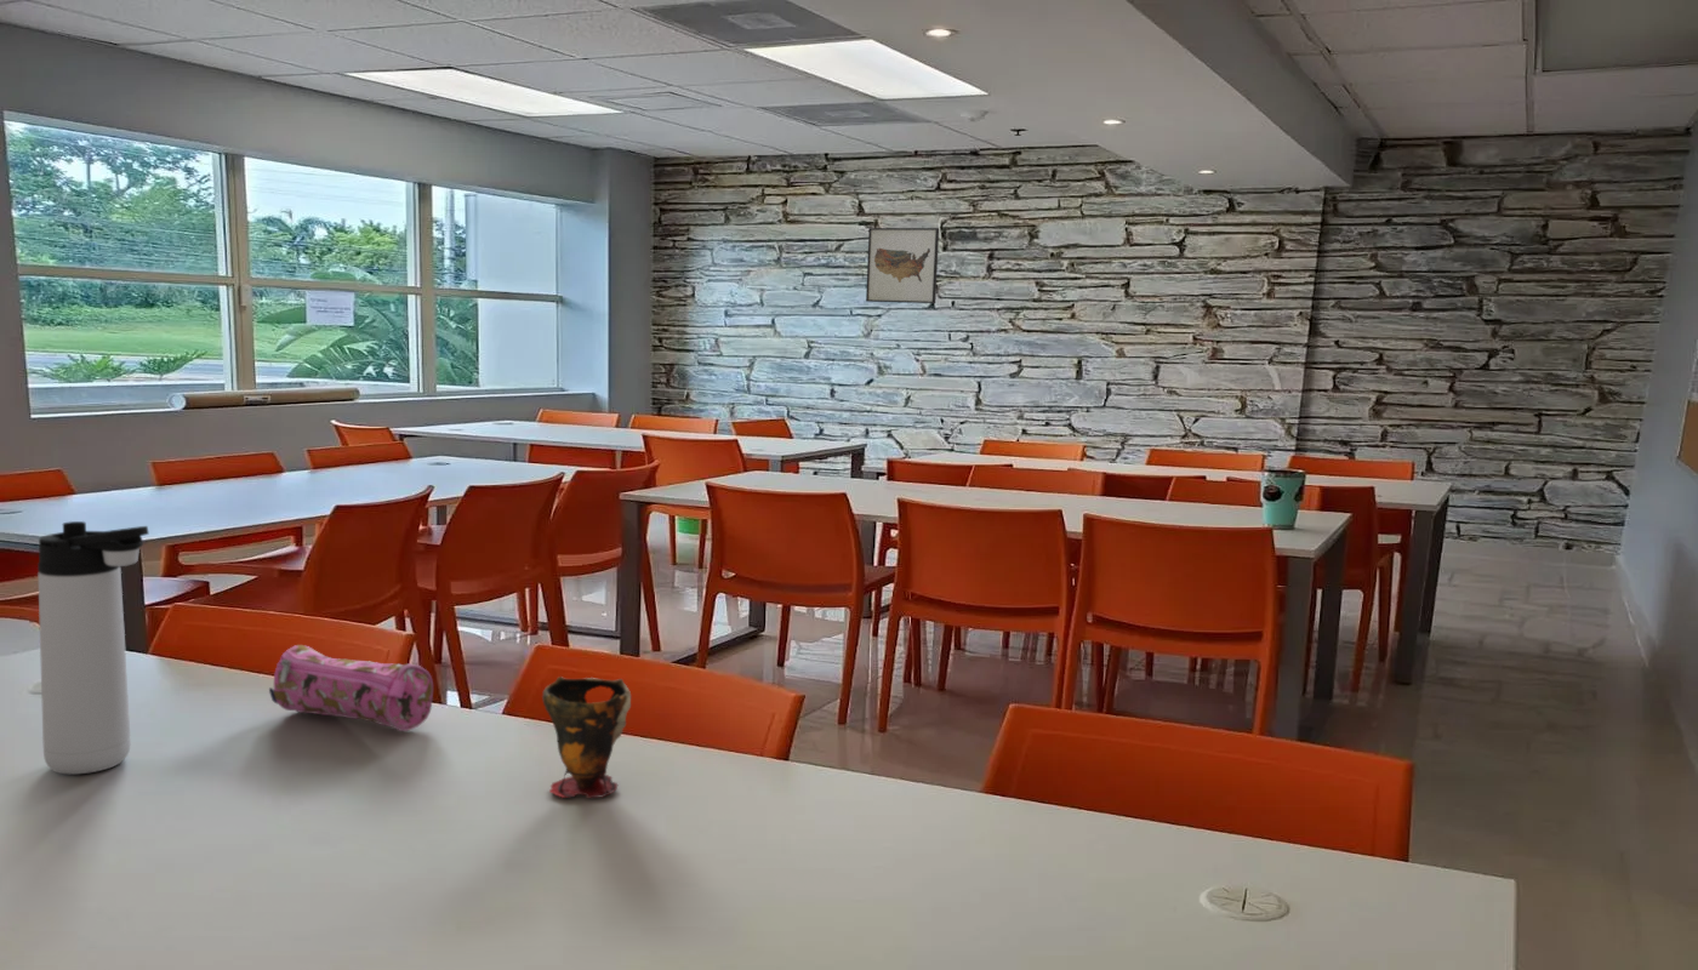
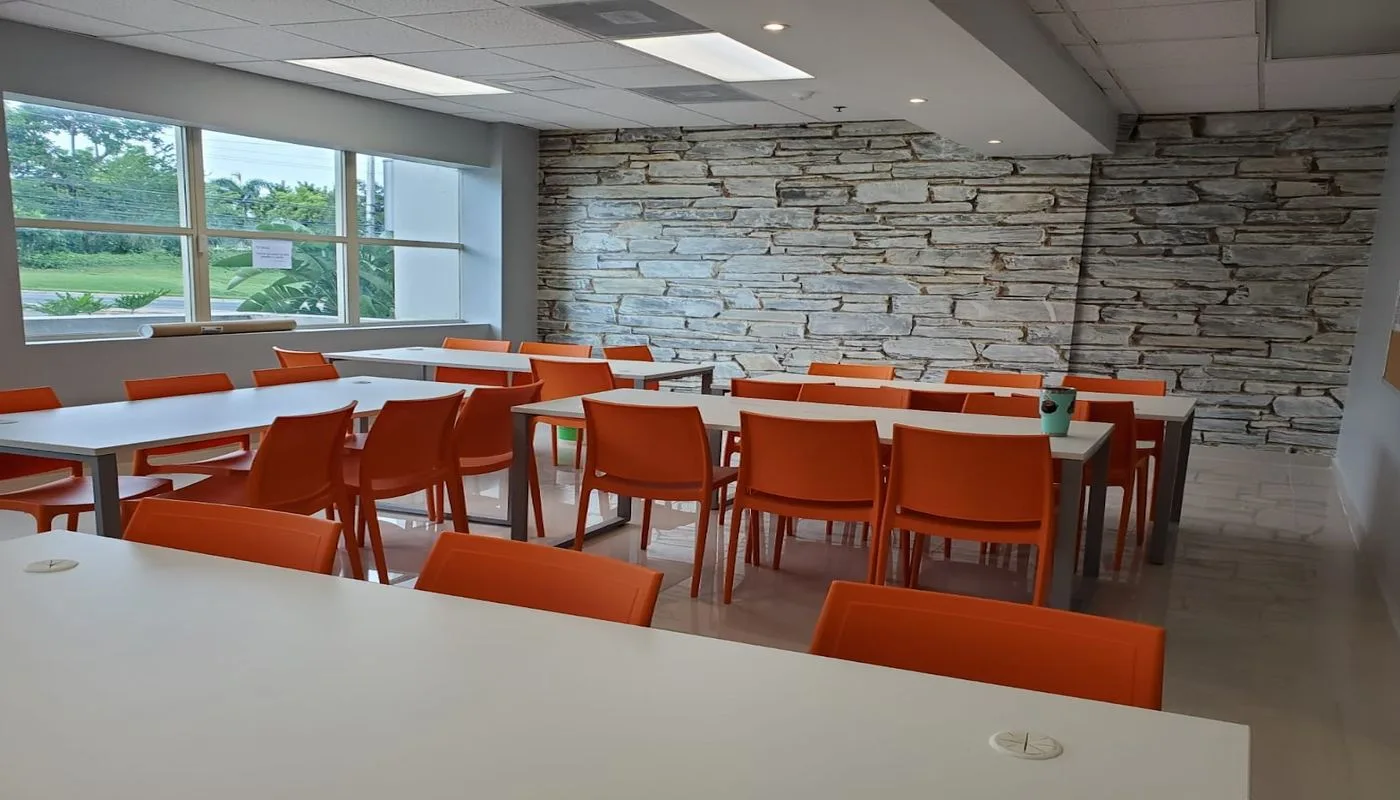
- thermos bottle [36,520,150,775]
- wall art [865,227,940,304]
- cup [541,675,632,799]
- pencil case [268,644,434,732]
